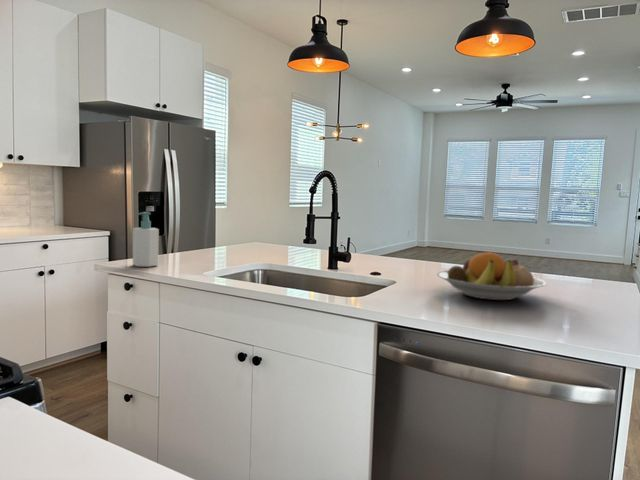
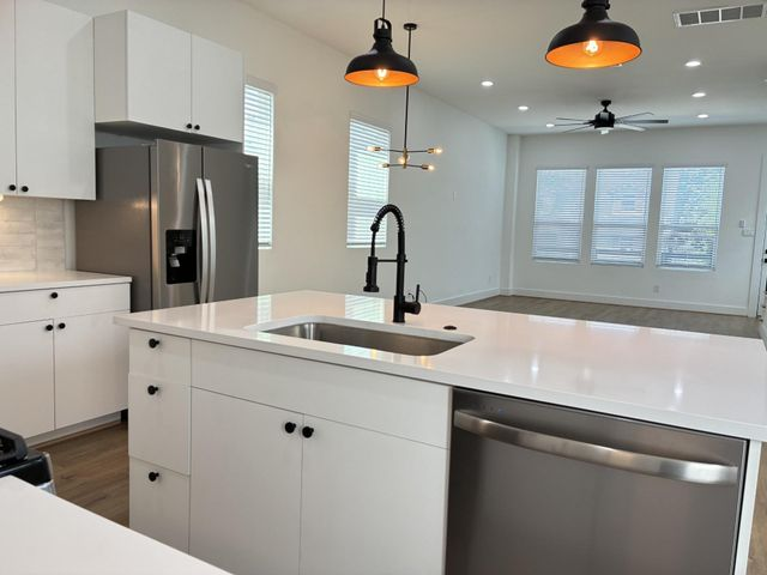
- fruit bowl [436,251,547,301]
- soap bottle [132,211,160,268]
